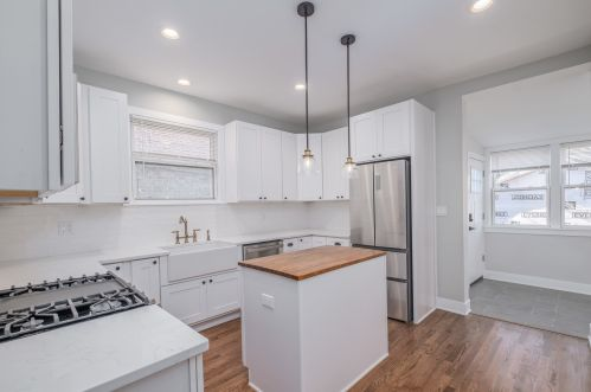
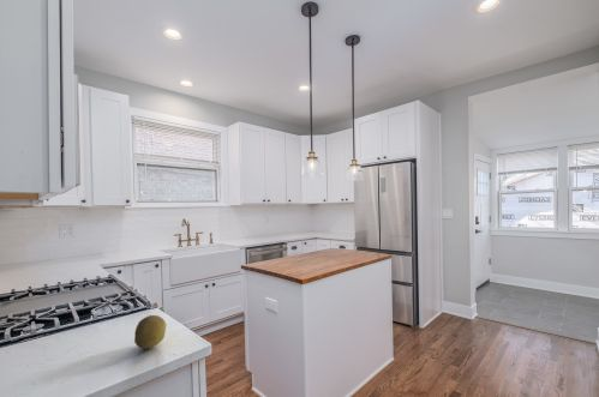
+ fruit [133,314,167,350]
